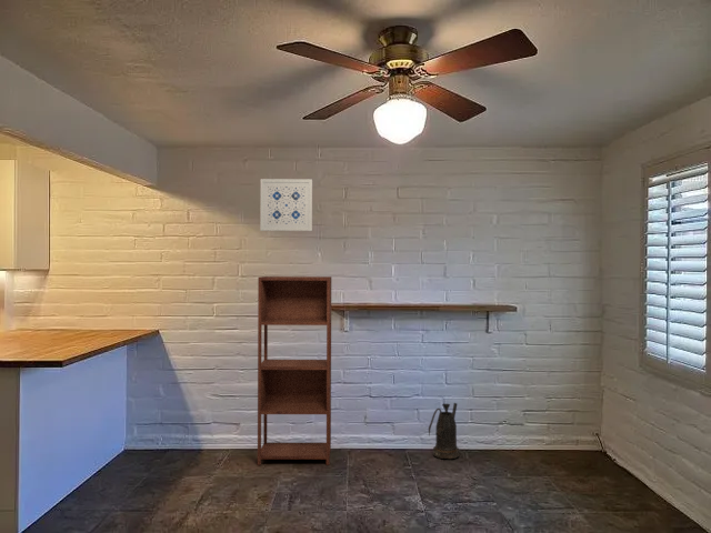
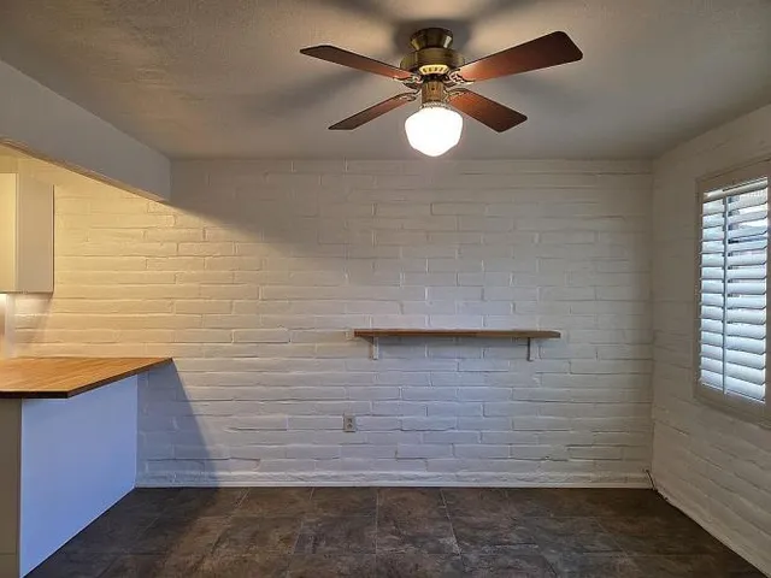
- shelving unit [257,275,332,466]
- wall art [259,178,313,232]
- watering can [428,402,461,460]
